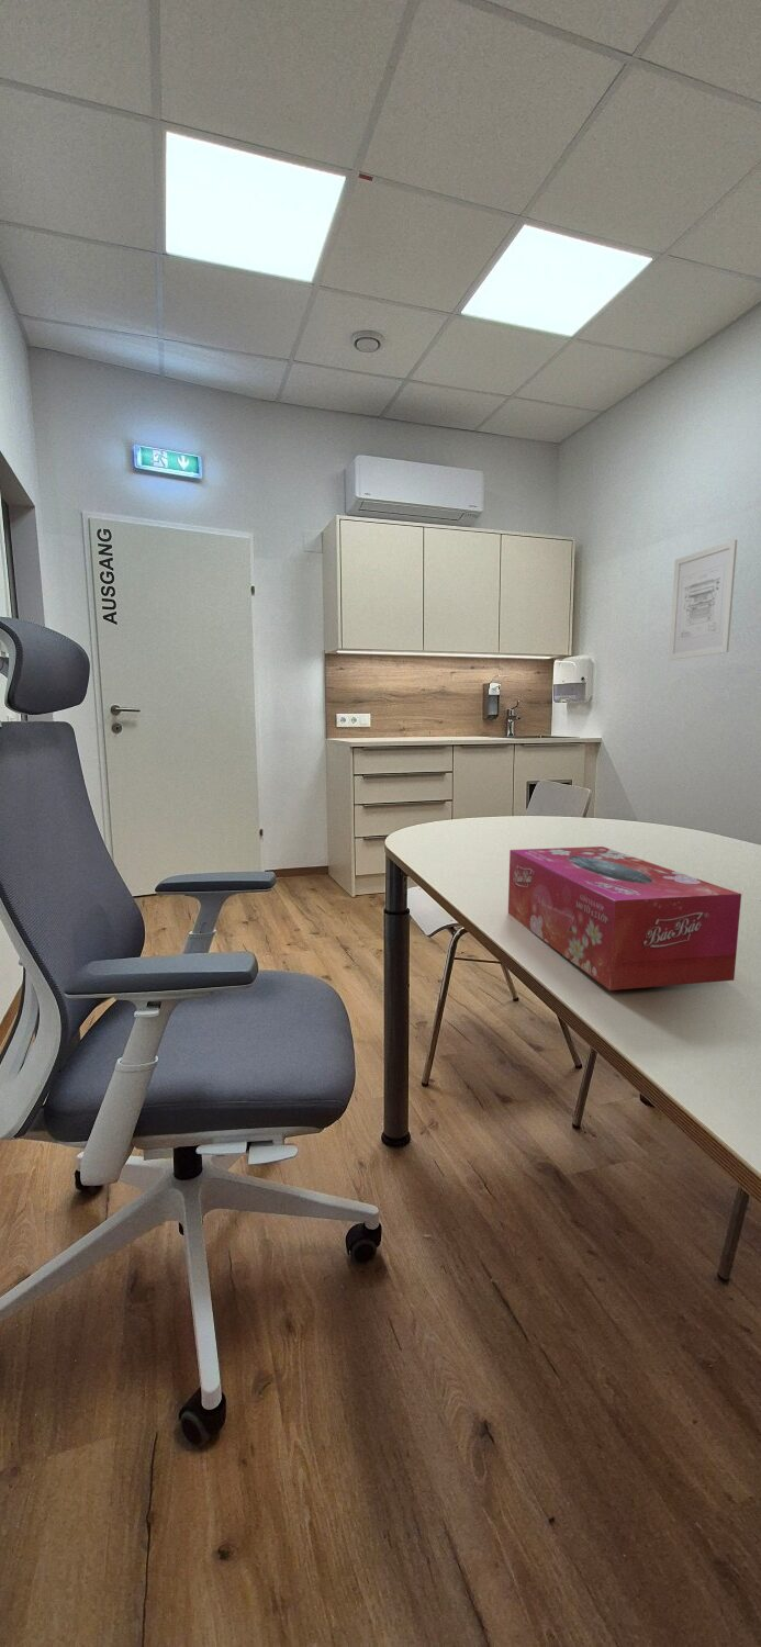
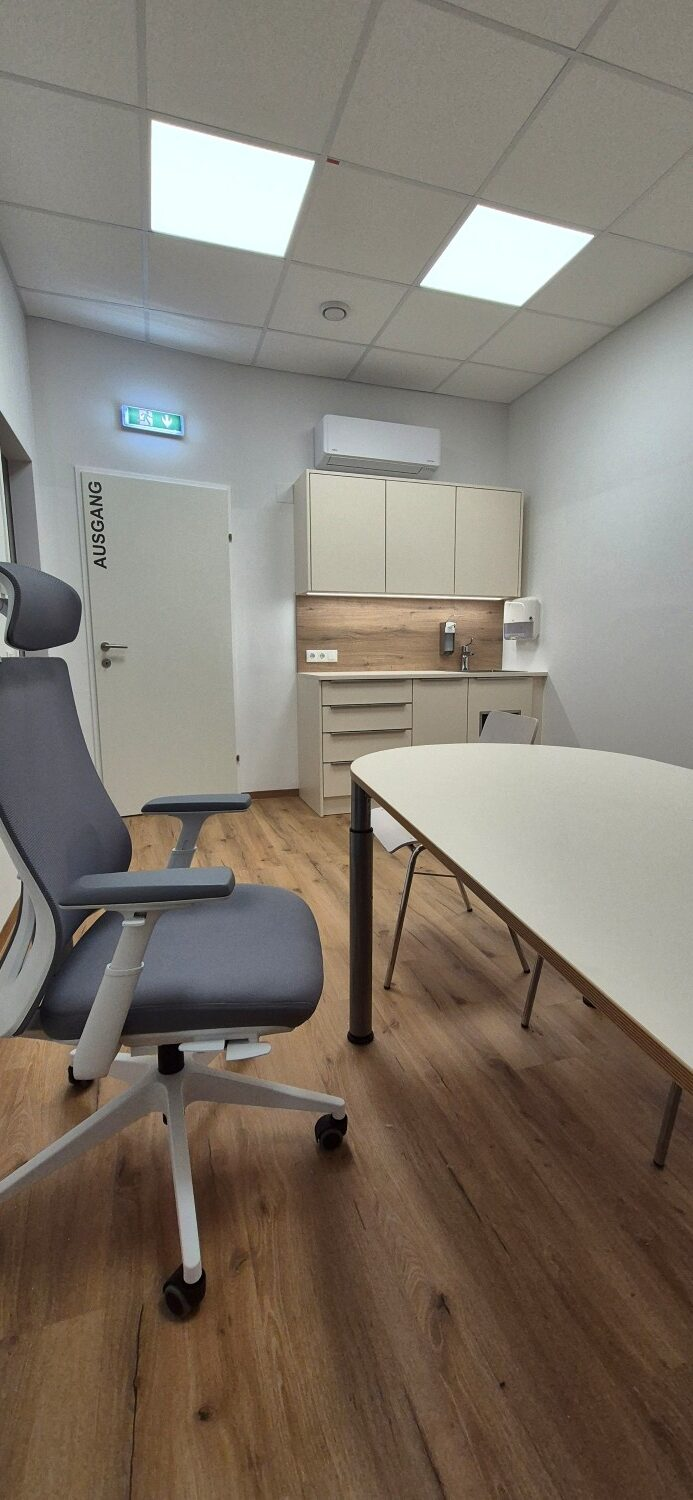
- wall art [668,539,738,661]
- tissue box [507,845,742,991]
